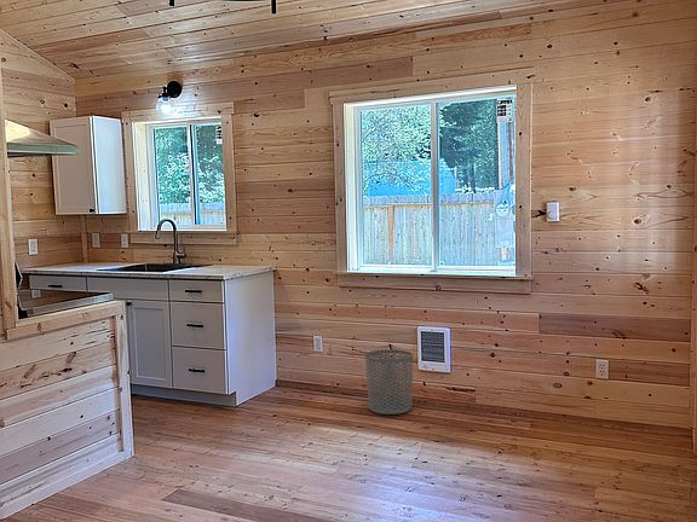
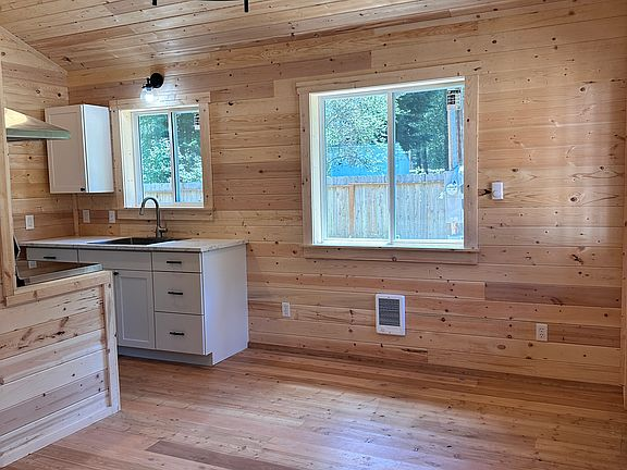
- waste bin [364,348,414,416]
